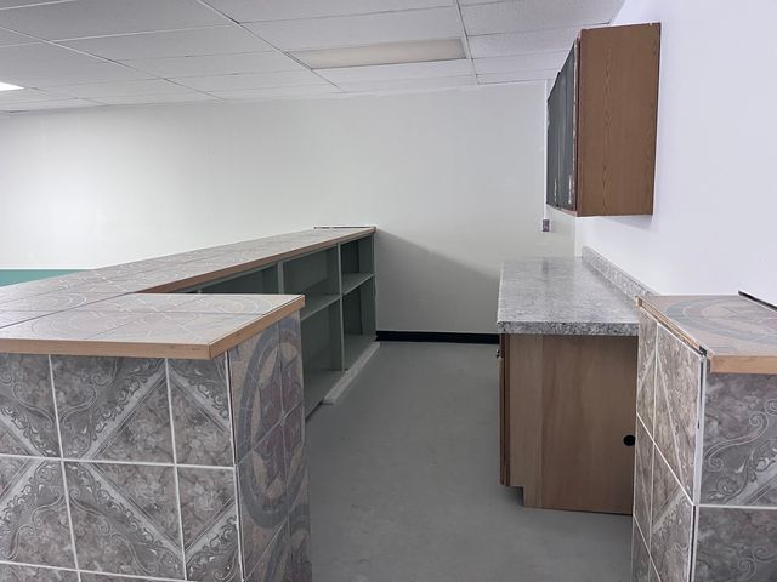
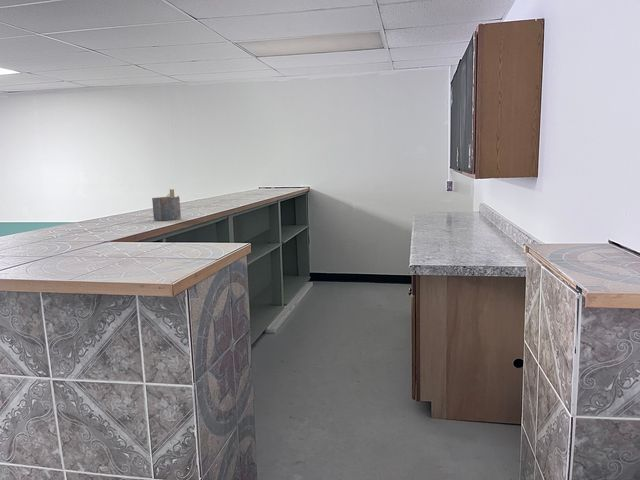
+ napkin holder [151,188,182,222]
